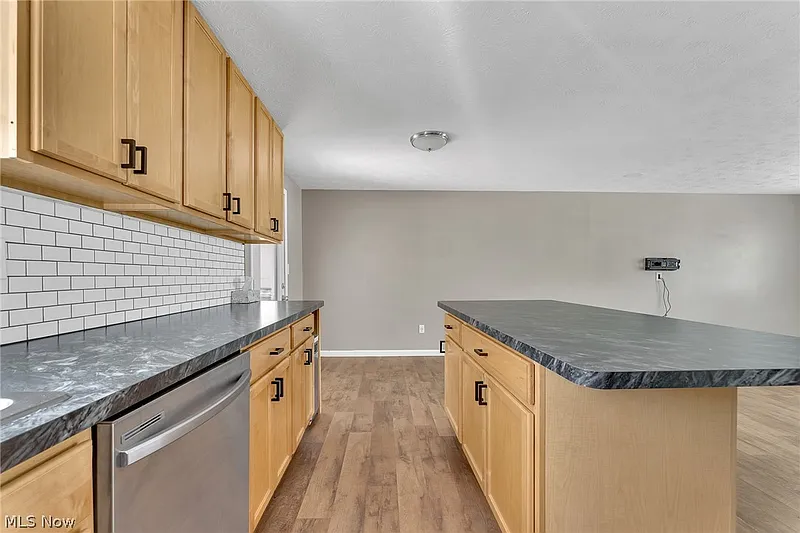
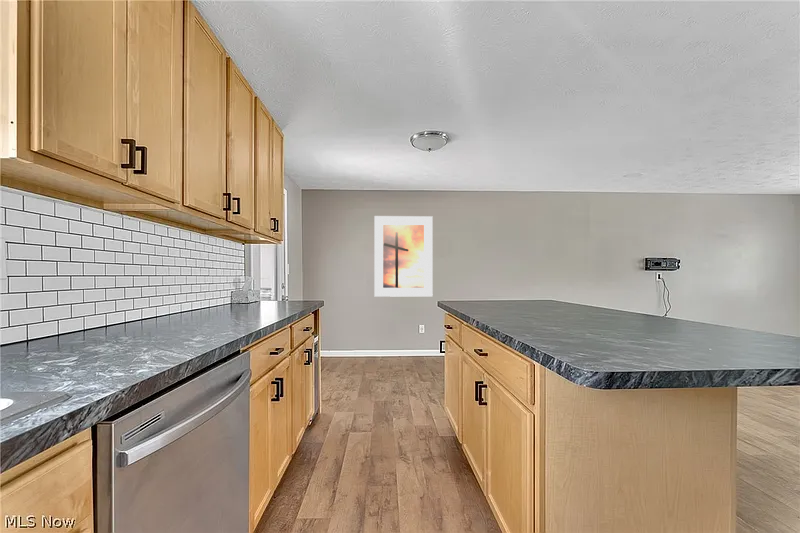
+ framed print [373,215,434,298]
